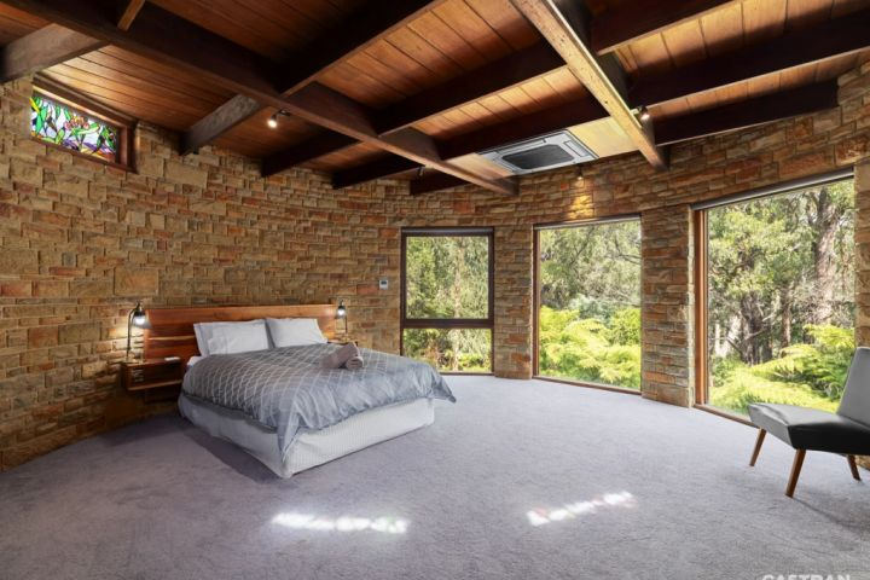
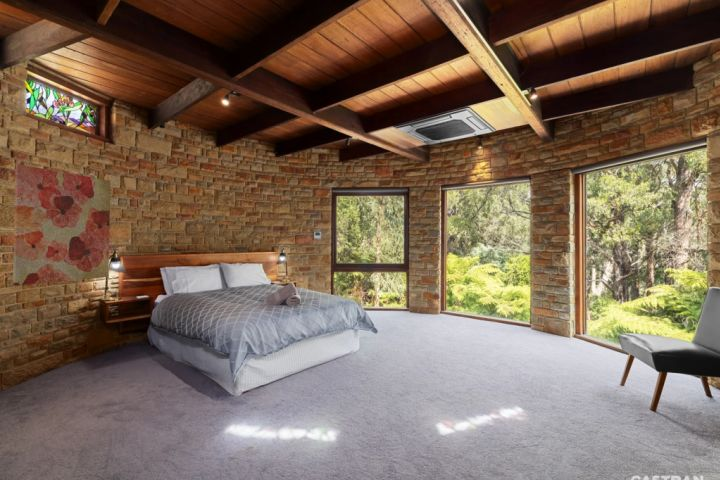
+ wall art [12,163,111,287]
